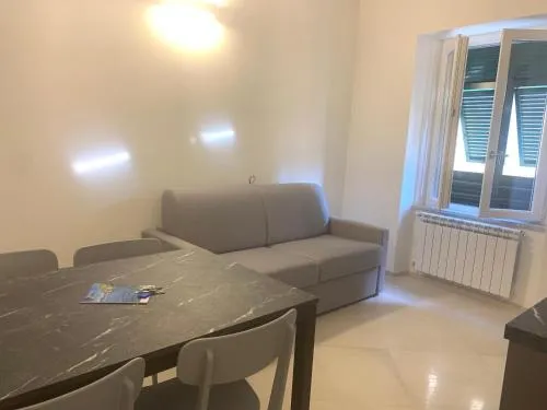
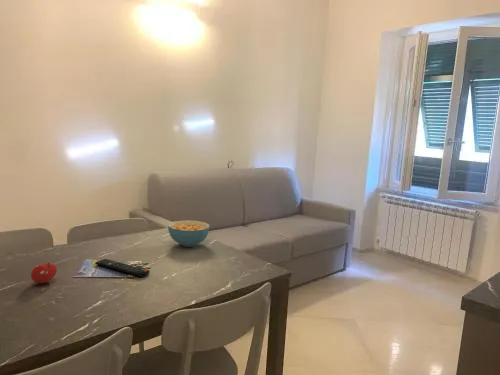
+ fruit [30,262,58,284]
+ cereal bowl [167,219,211,248]
+ remote control [94,258,151,278]
